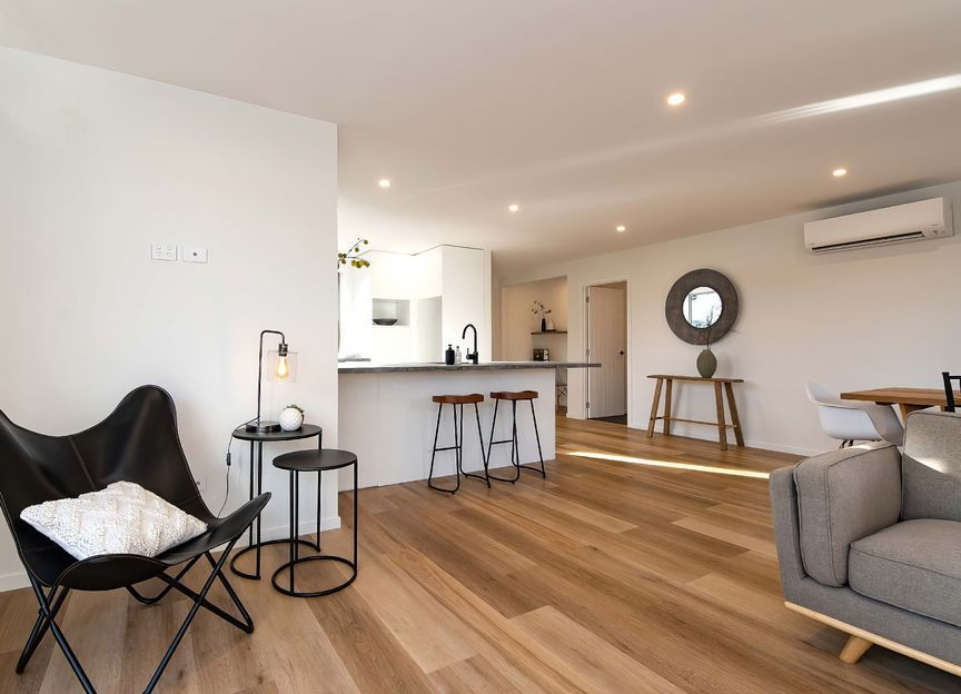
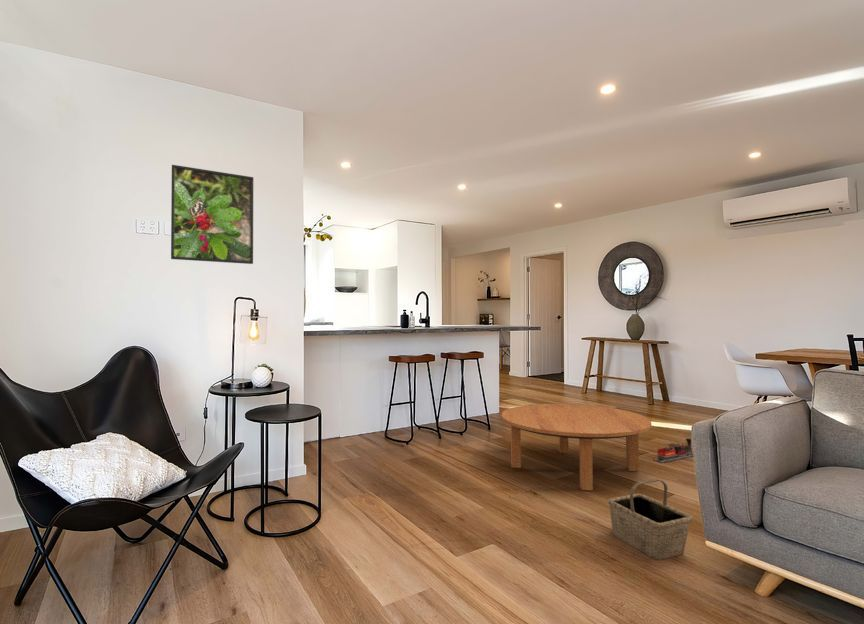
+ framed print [170,164,255,265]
+ toy train [652,438,694,464]
+ coffee table [500,403,652,491]
+ basket [607,478,693,561]
